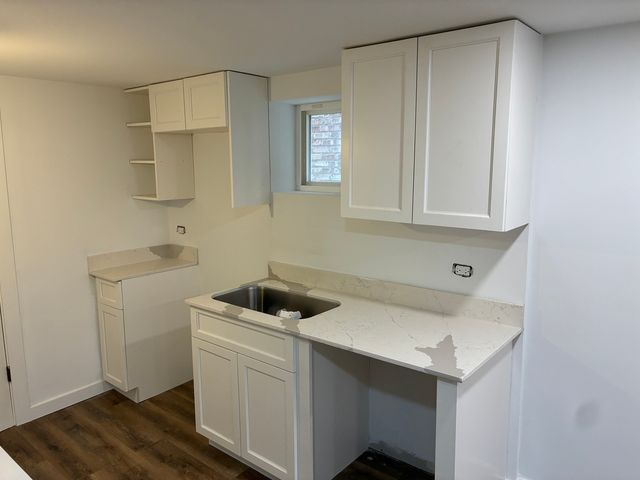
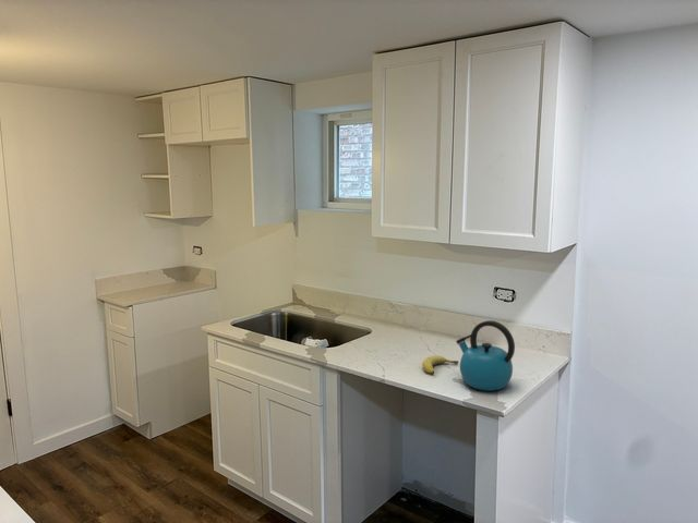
+ fruit [421,354,459,375]
+ kettle [455,319,516,392]
